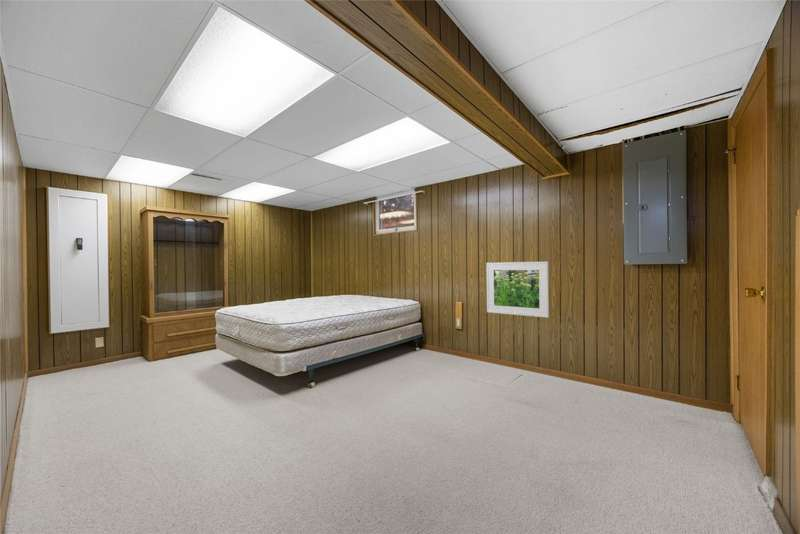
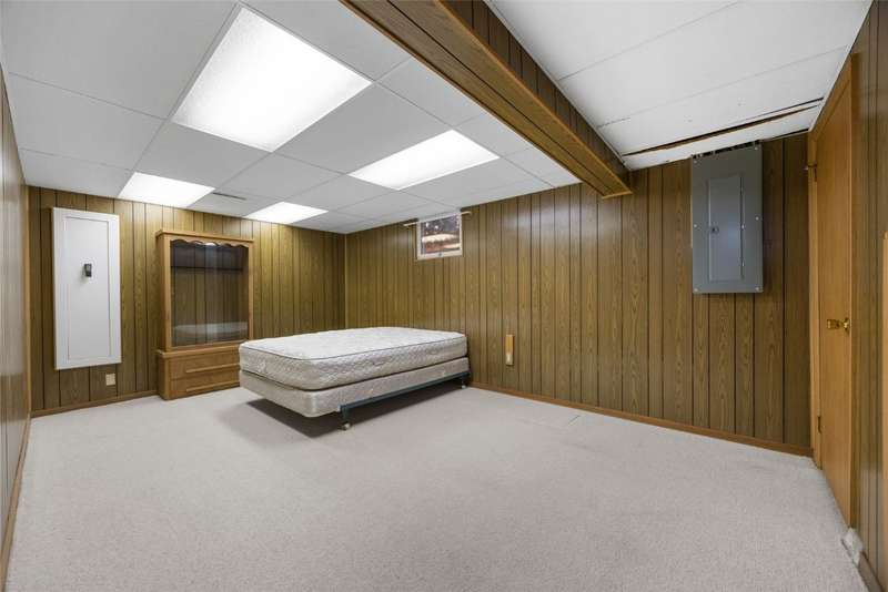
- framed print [485,261,550,319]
